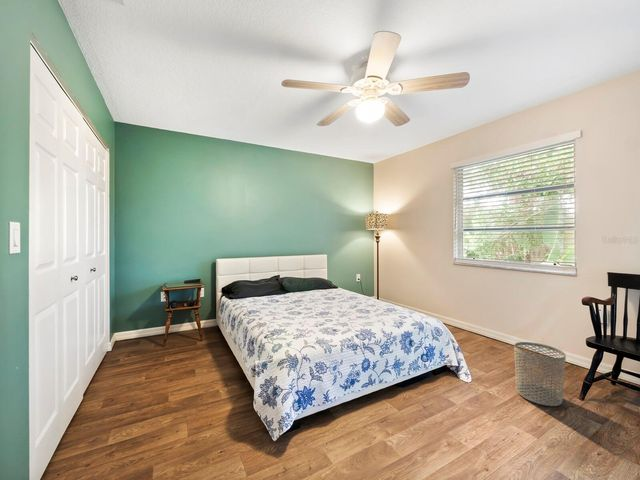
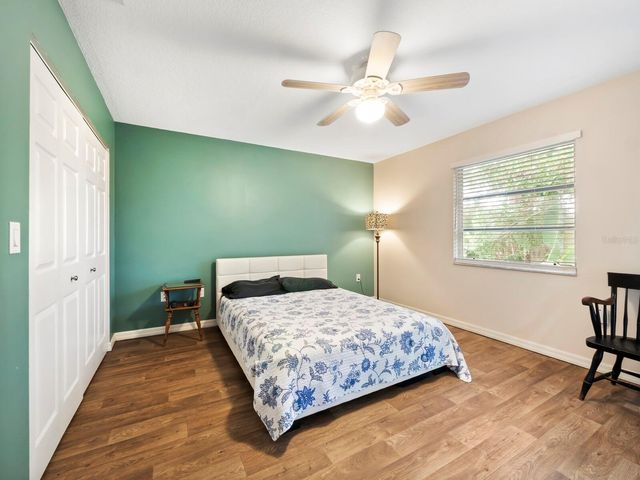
- waste bin [513,341,567,407]
